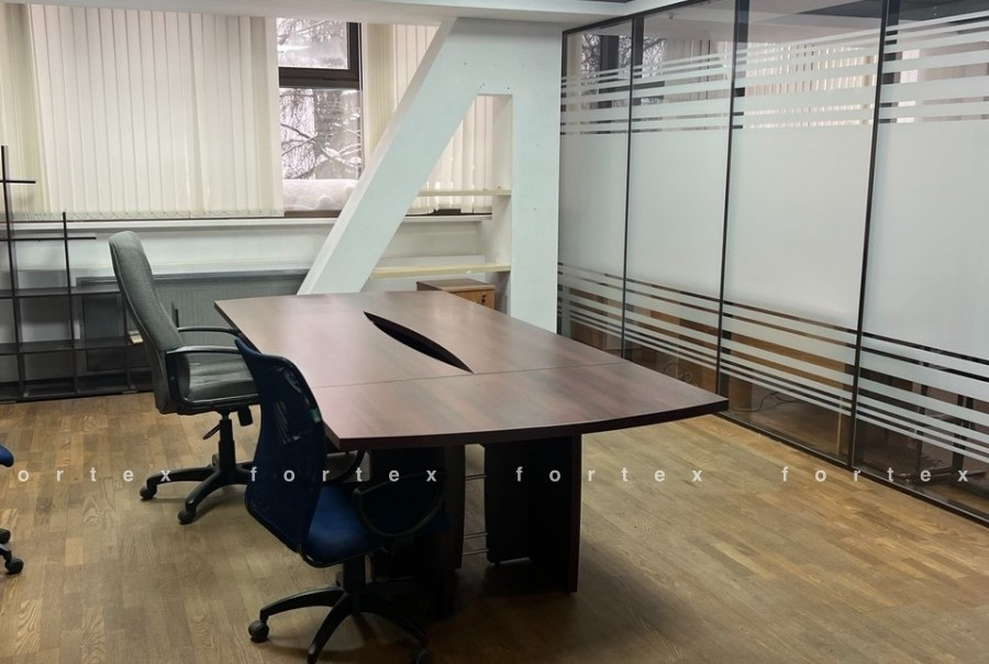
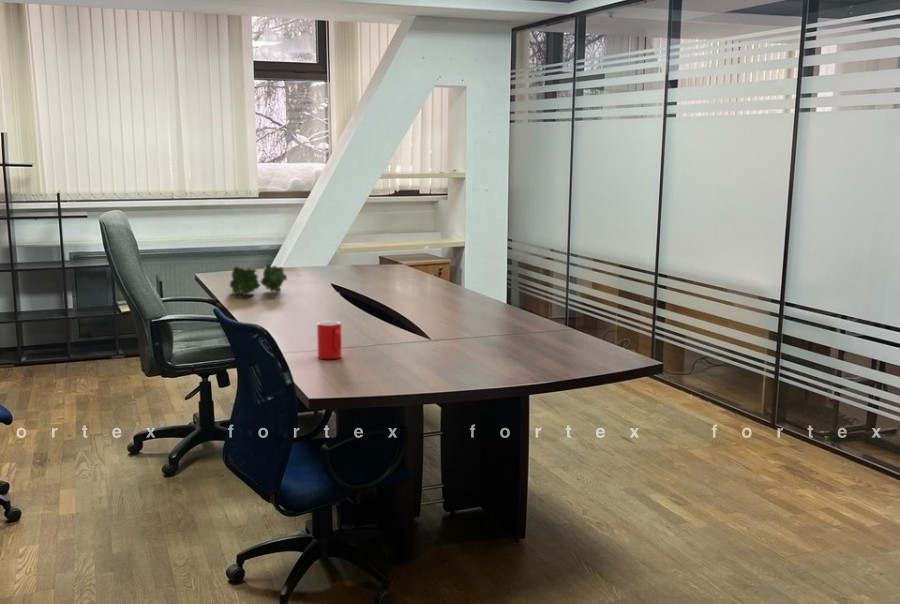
+ potted plant [229,264,288,297]
+ cup [316,320,343,360]
